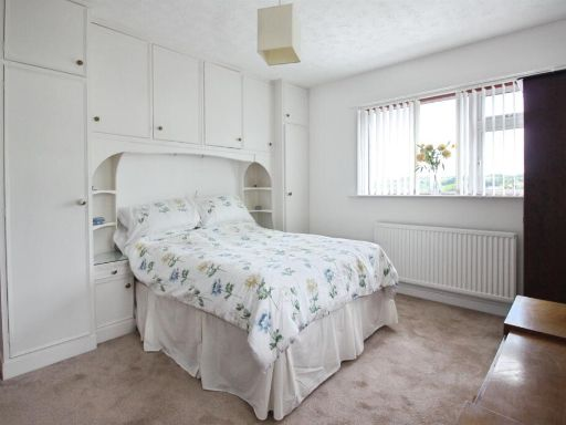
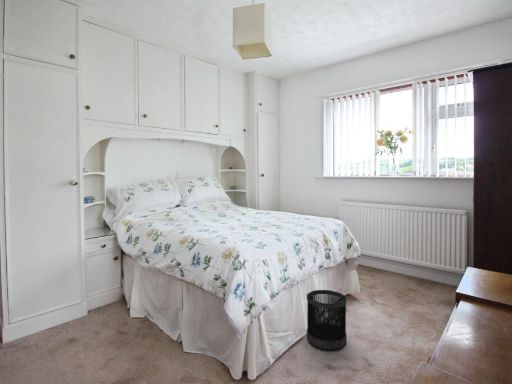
+ wastebasket [306,289,348,351]
